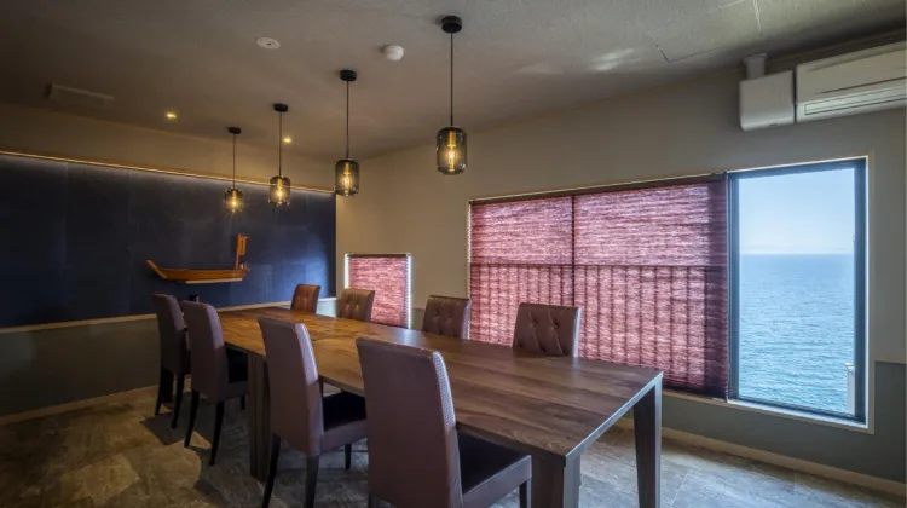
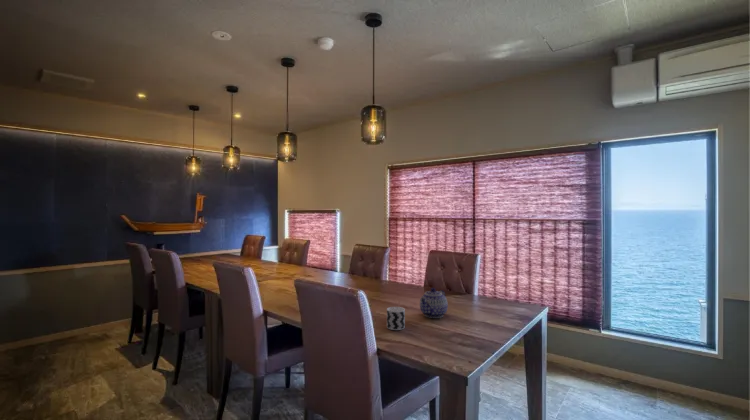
+ teapot [419,287,449,319]
+ cup [386,306,406,331]
